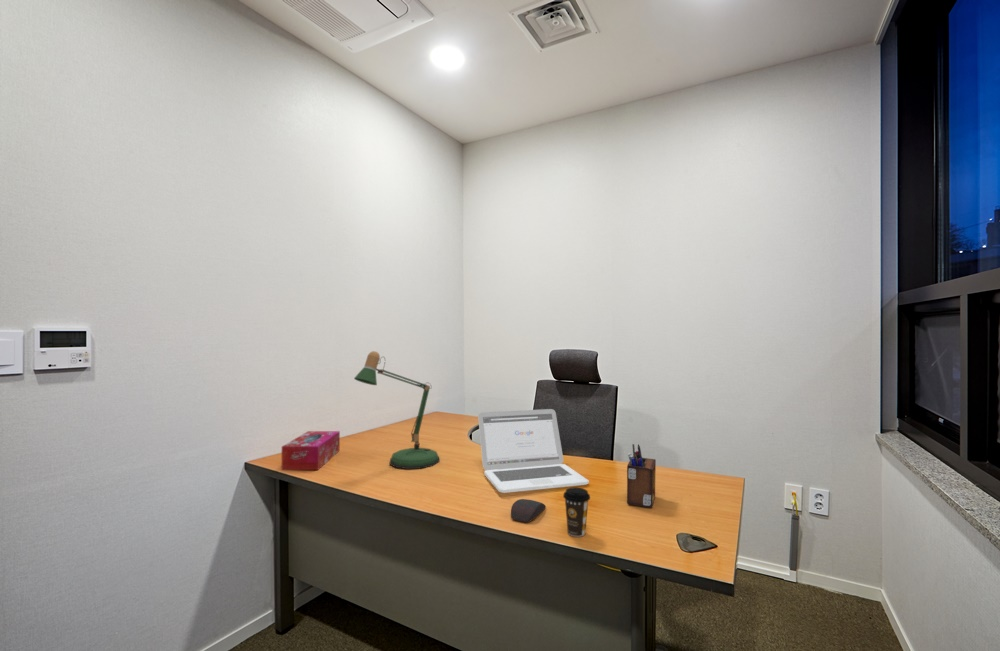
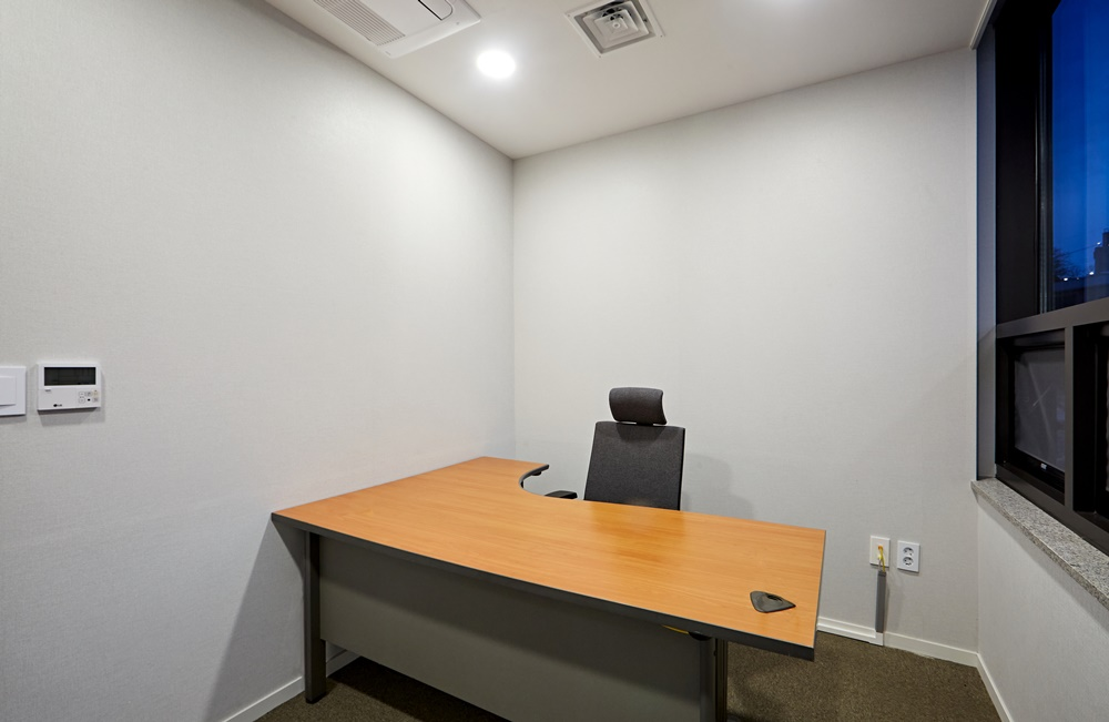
- desk lamp [353,350,441,470]
- desk organizer [626,443,657,509]
- laptop [477,408,590,494]
- coffee cup [562,486,591,538]
- computer mouse [510,498,547,523]
- tissue box [280,430,341,471]
